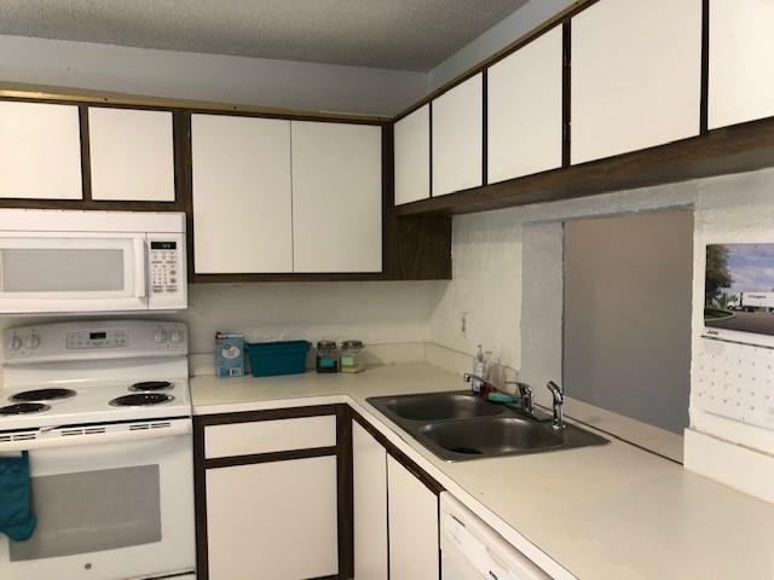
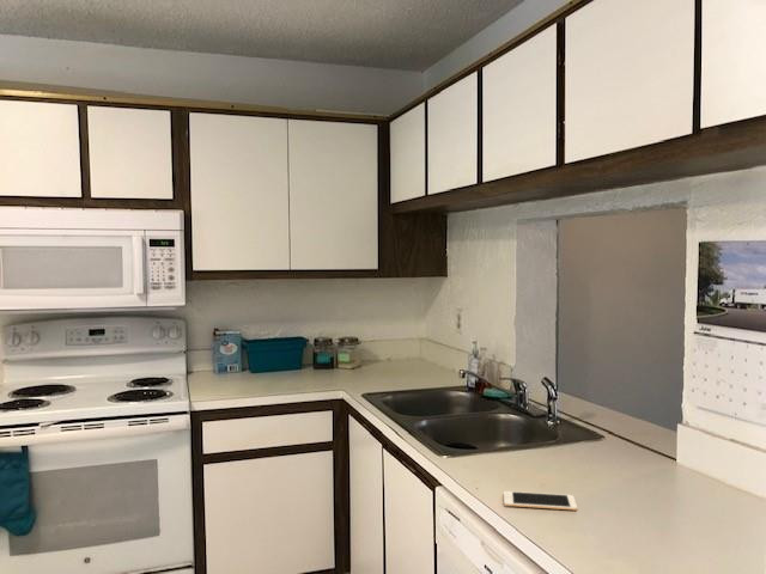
+ cell phone [503,490,578,512]
